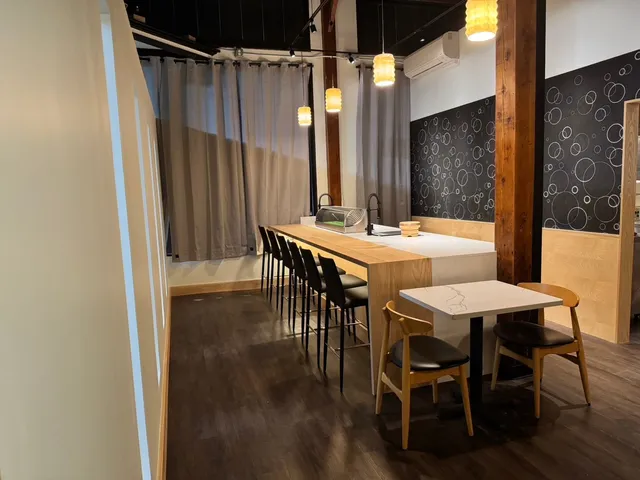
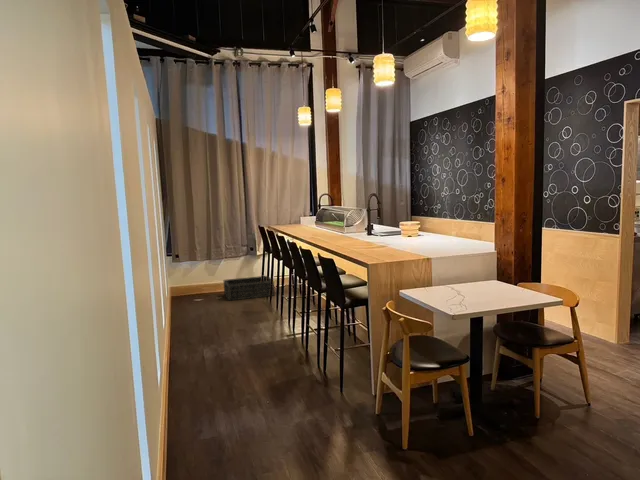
+ basket [223,275,276,302]
